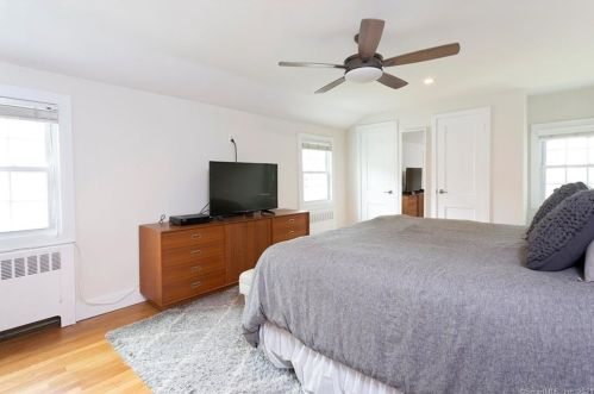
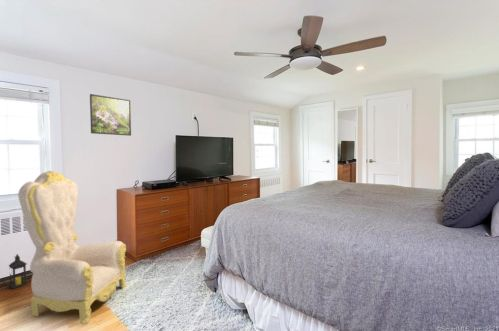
+ lantern [8,253,28,290]
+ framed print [89,93,132,137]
+ armchair [17,170,127,326]
